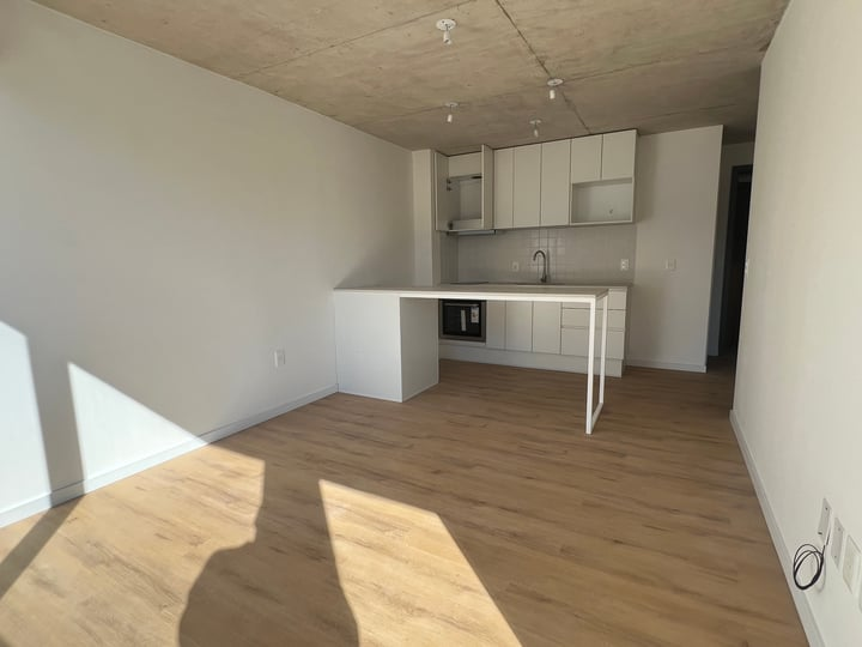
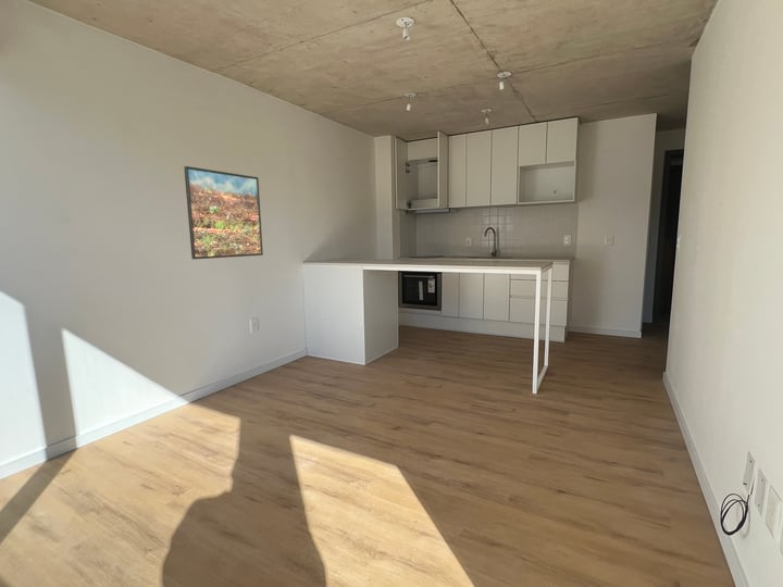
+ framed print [183,165,264,260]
